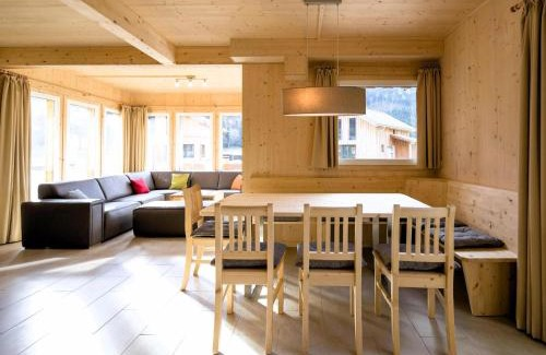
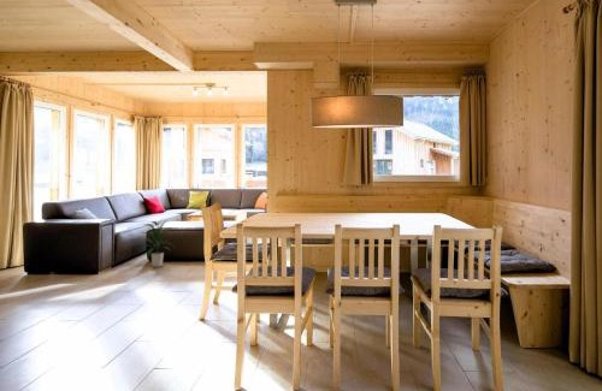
+ indoor plant [141,219,176,268]
